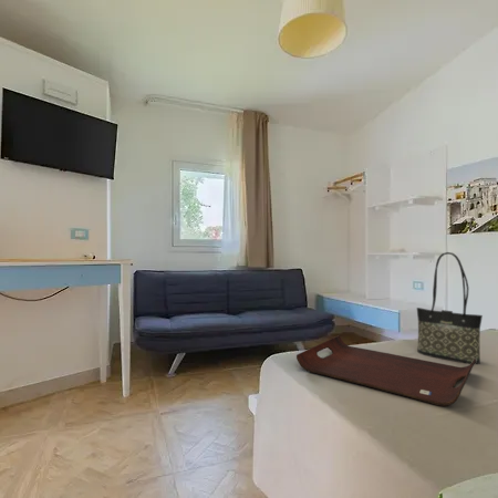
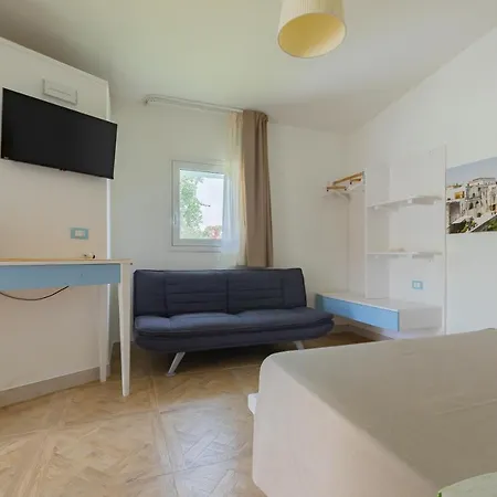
- serving tray [295,334,476,407]
- tote bag [416,251,484,365]
